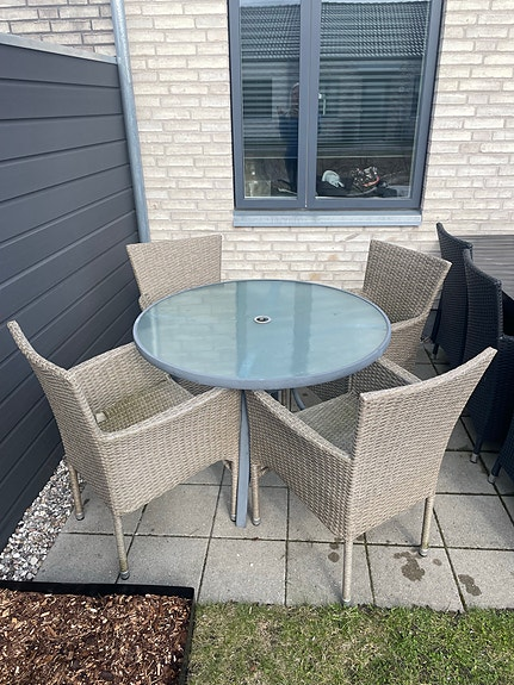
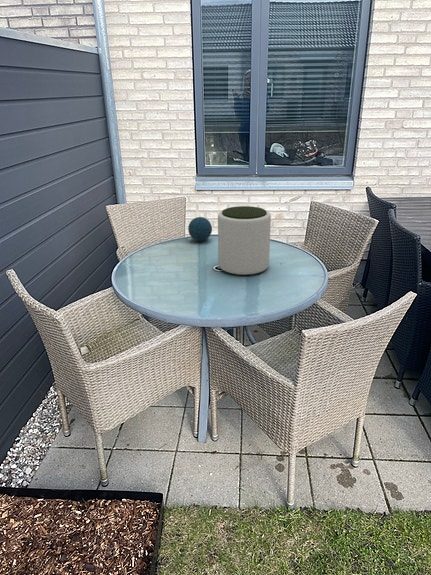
+ decorative orb [187,216,213,242]
+ plant pot [217,205,272,276]
